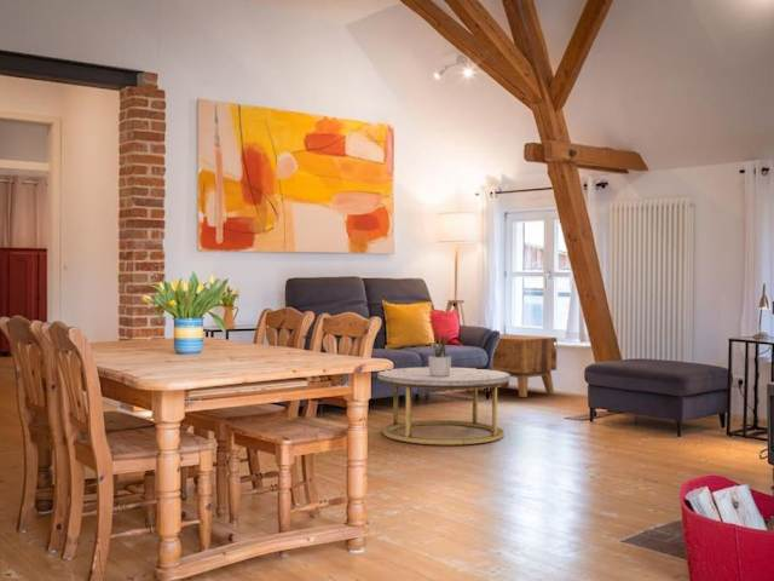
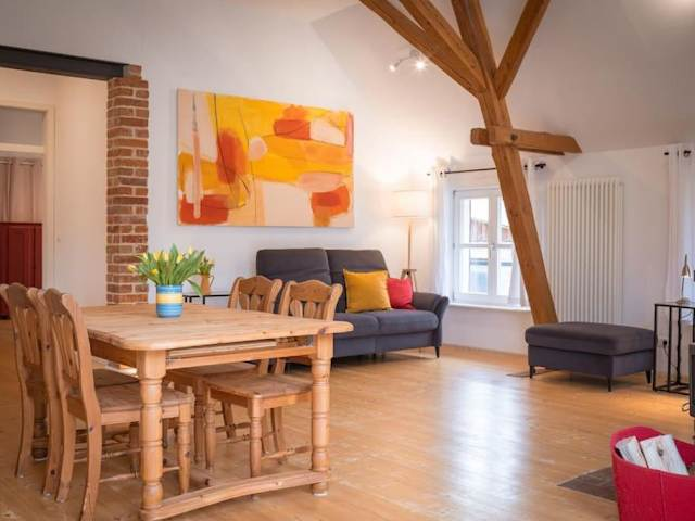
- side table [478,333,558,398]
- coffee table [376,366,512,445]
- potted plant [427,328,452,376]
